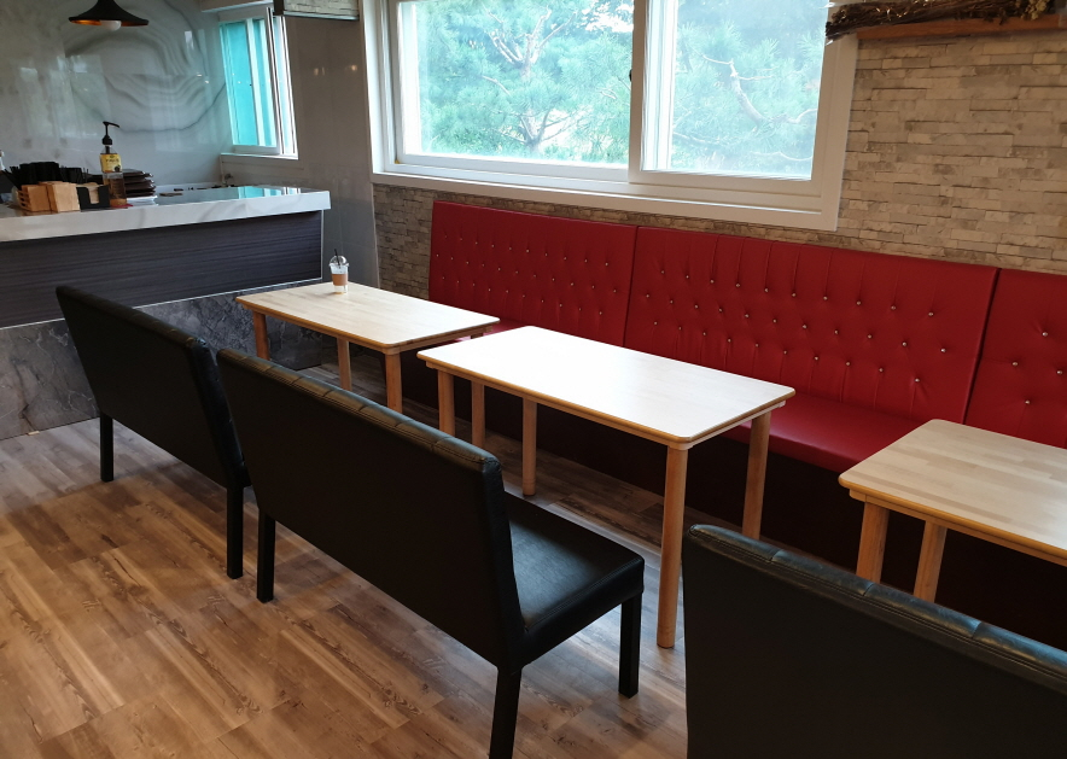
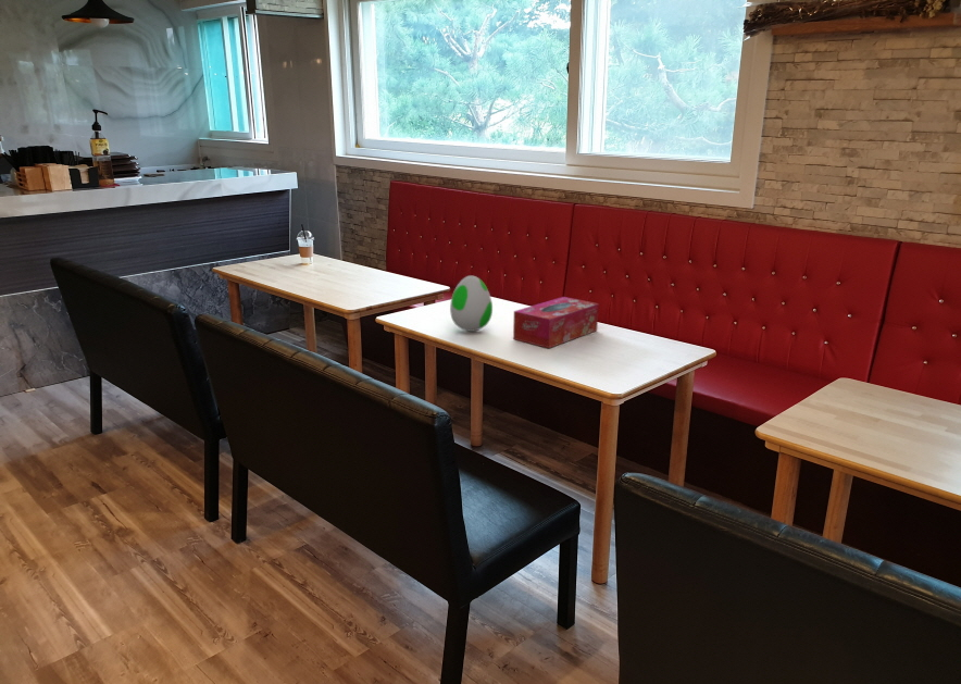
+ decorative egg [449,275,494,333]
+ tissue box [512,296,600,349]
